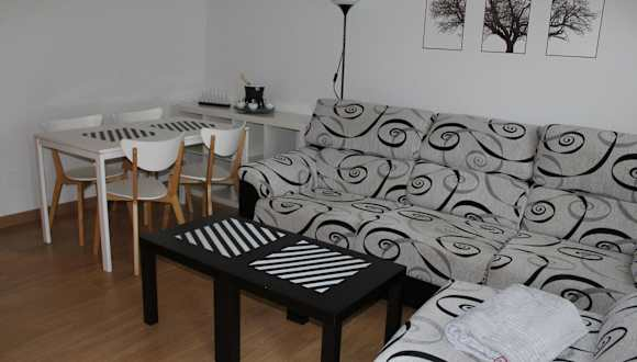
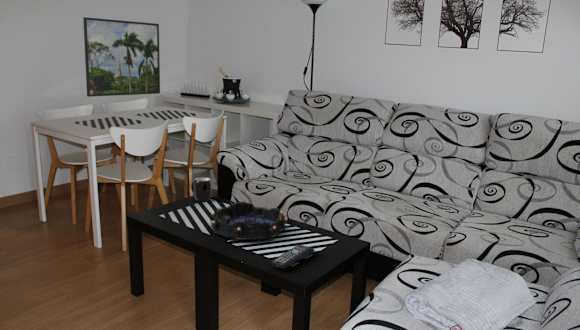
+ remote control [270,244,315,270]
+ mug [190,176,213,202]
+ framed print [82,16,161,98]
+ decorative bowl [210,200,289,241]
